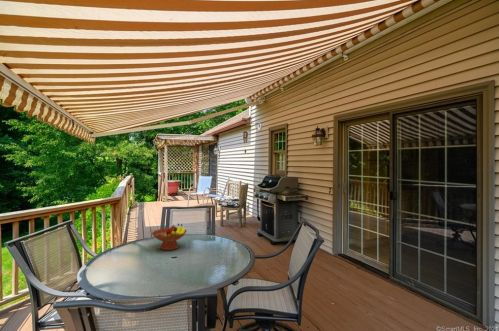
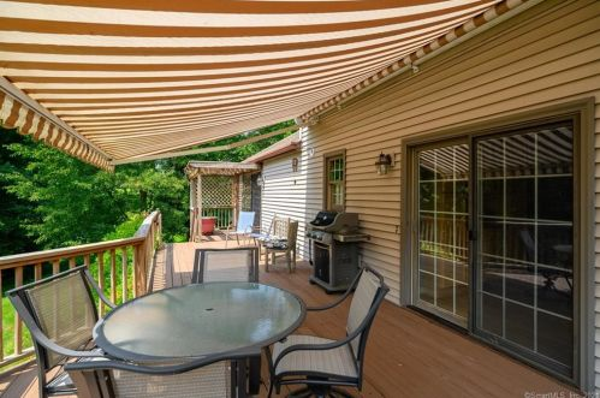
- fruit bowl [151,223,188,251]
